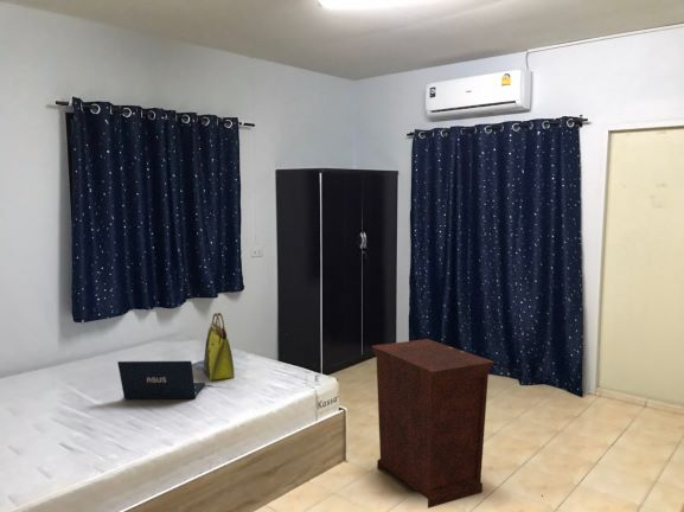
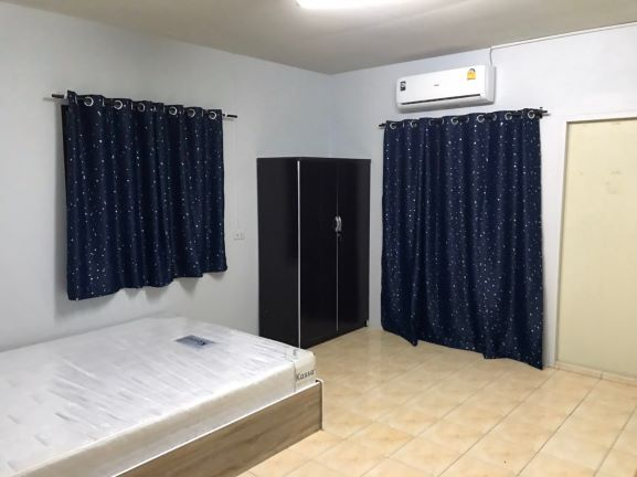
- laptop [116,360,206,401]
- tote bag [203,312,236,382]
- nightstand [371,338,496,510]
